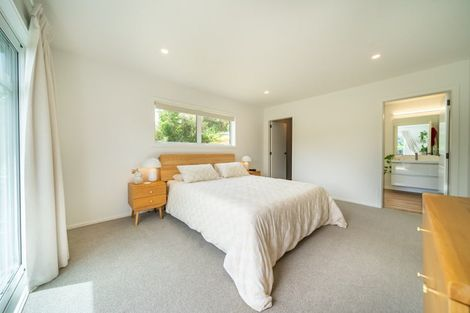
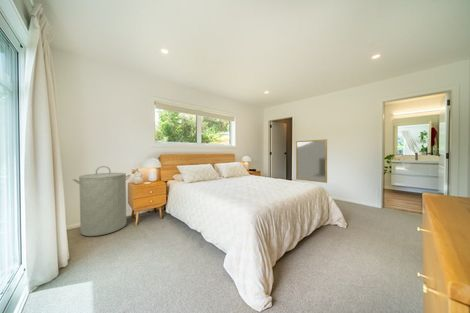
+ home mirror [295,138,328,184]
+ laundry hamper [72,165,132,237]
